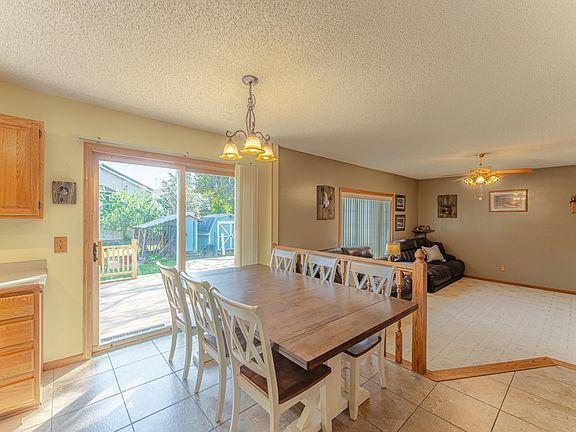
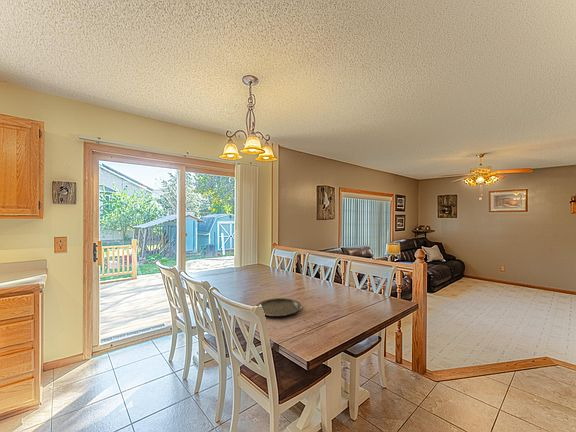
+ plate [255,297,303,317]
